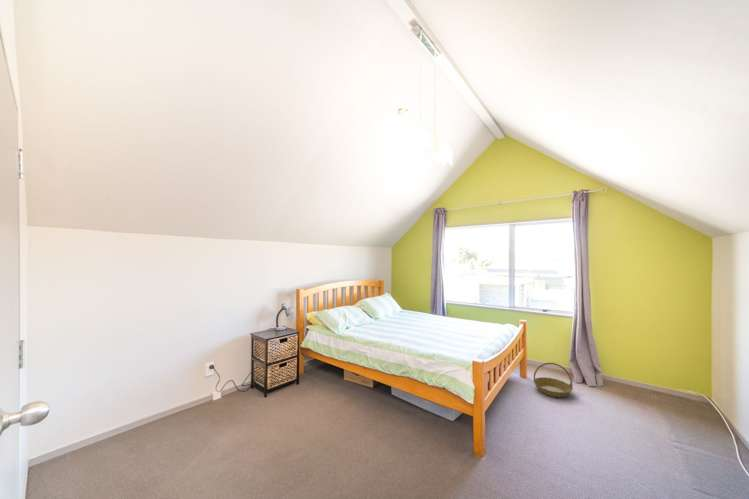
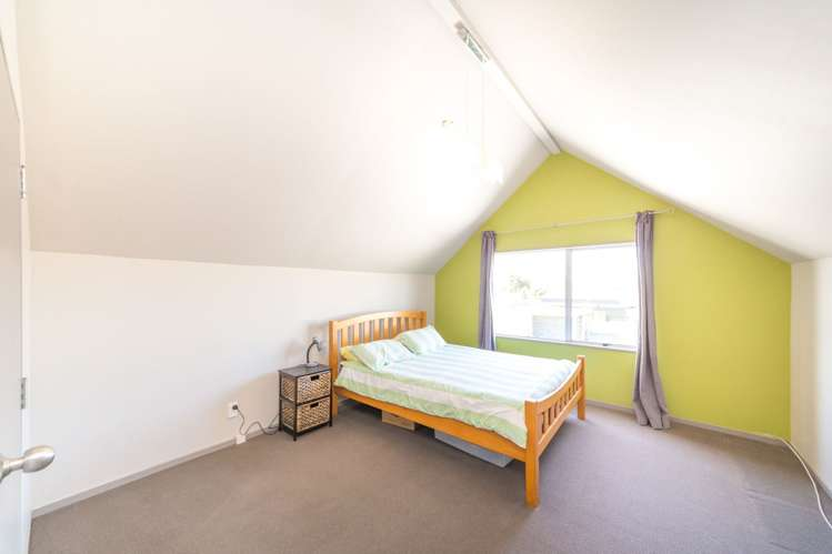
- basket [533,362,574,398]
